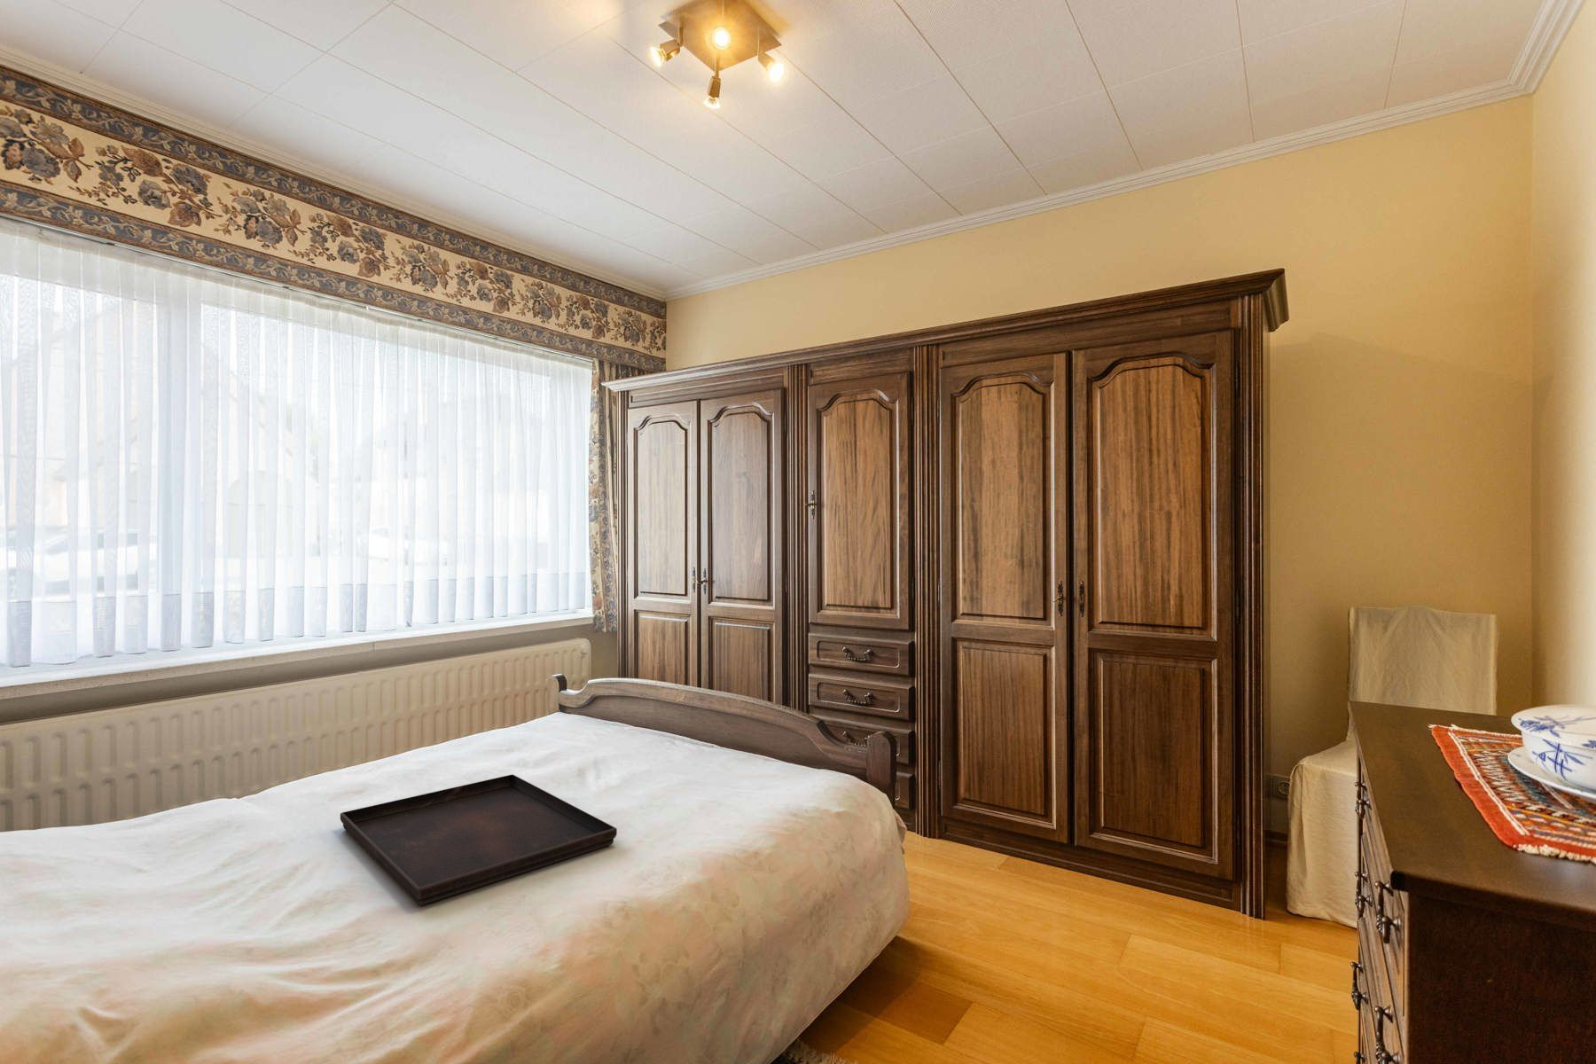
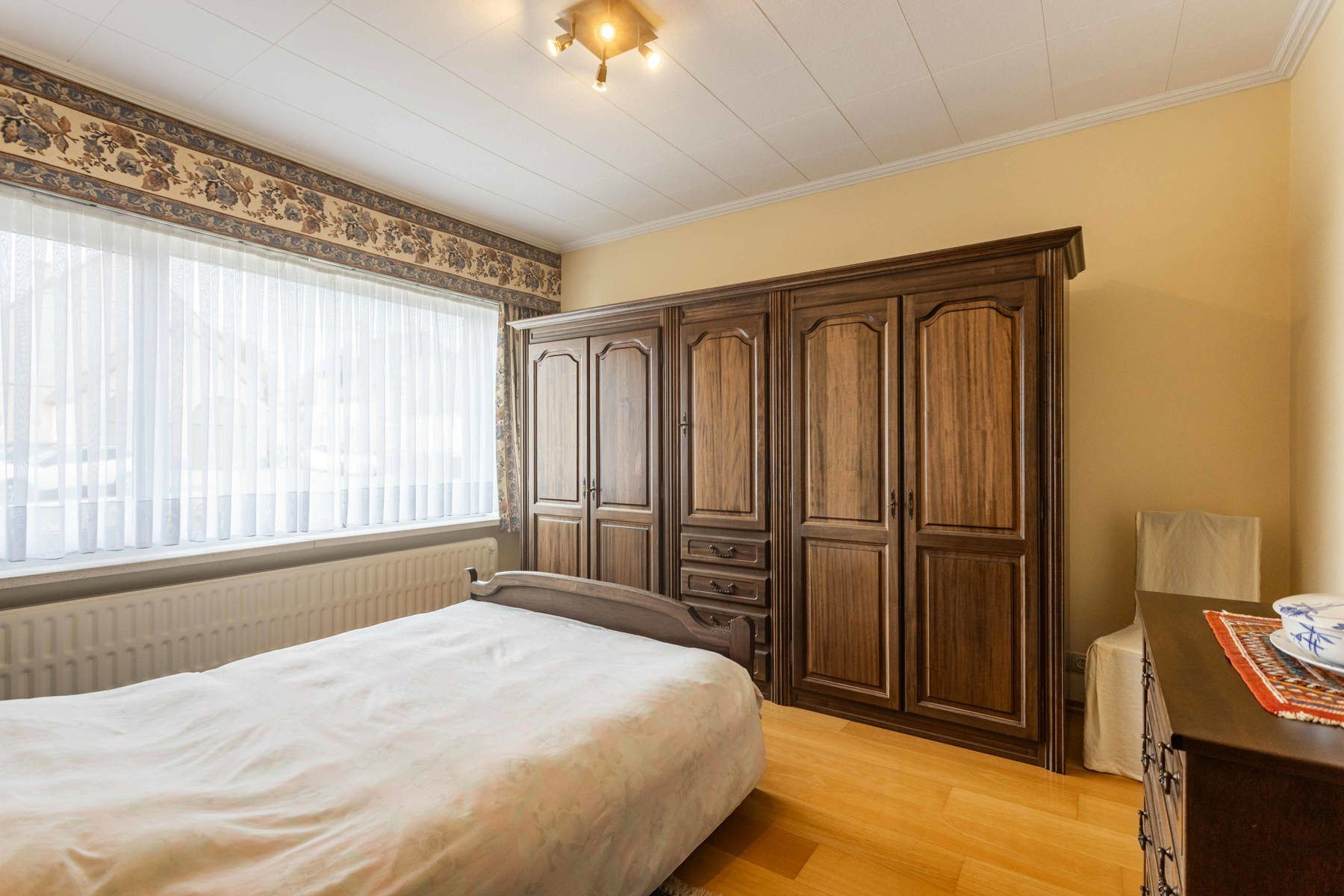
- serving tray [340,773,618,906]
